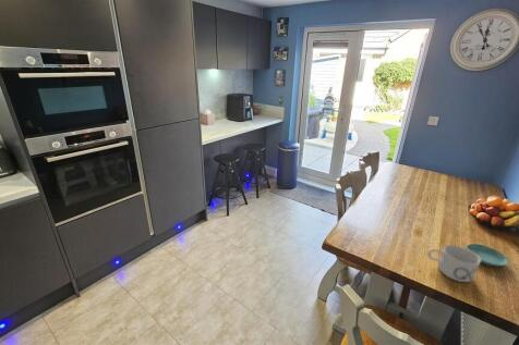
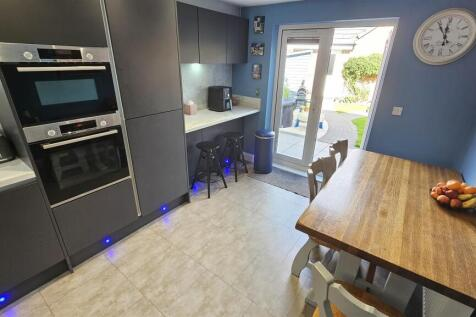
- mug [426,244,481,283]
- saucer [466,243,509,268]
